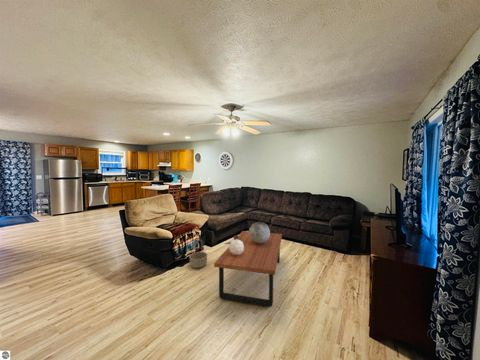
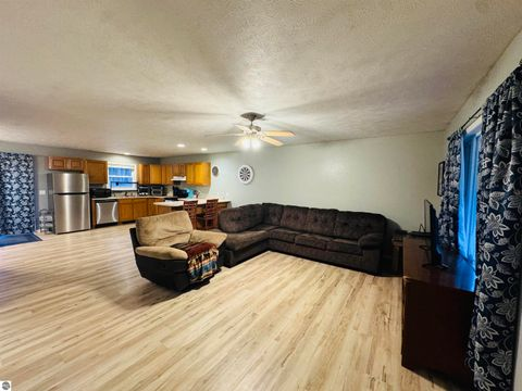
- decorative sphere [223,234,244,255]
- coffee table [213,230,283,308]
- basket [188,238,208,269]
- decorative globe [248,221,271,244]
